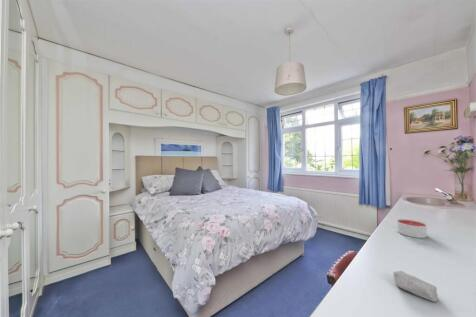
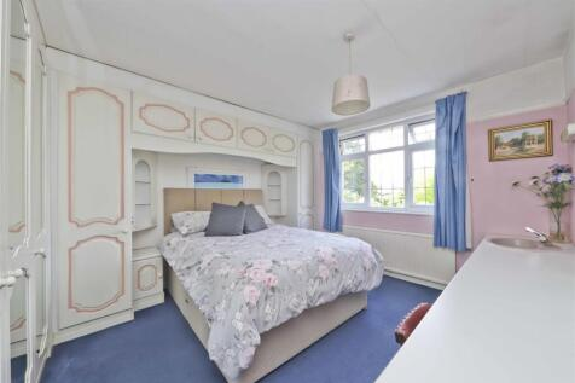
- candle [396,218,428,239]
- soap bar [392,270,439,303]
